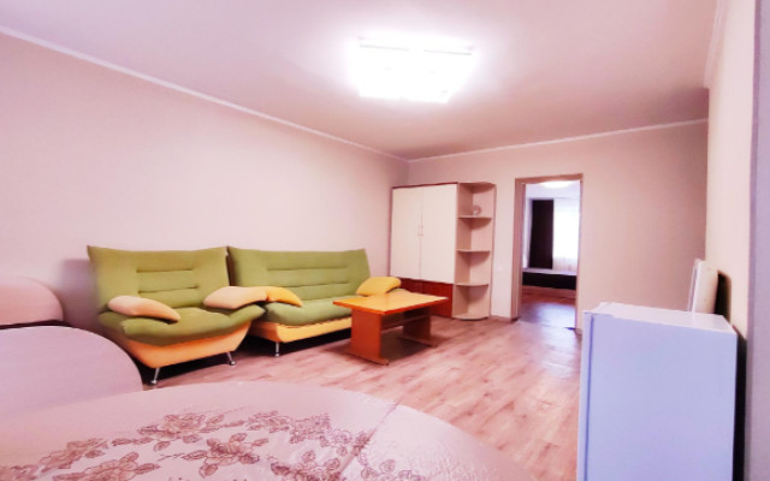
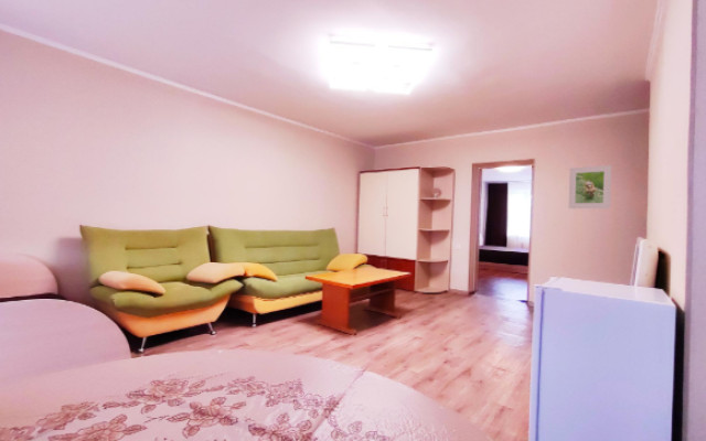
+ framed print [568,164,612,209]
